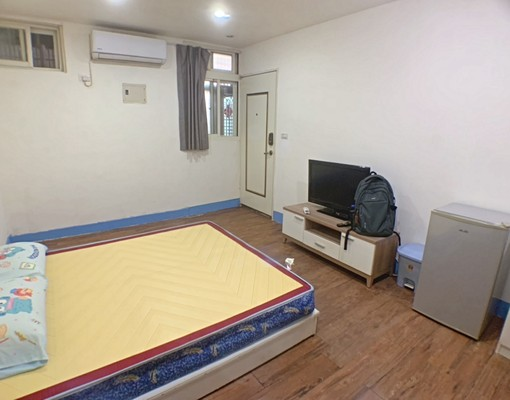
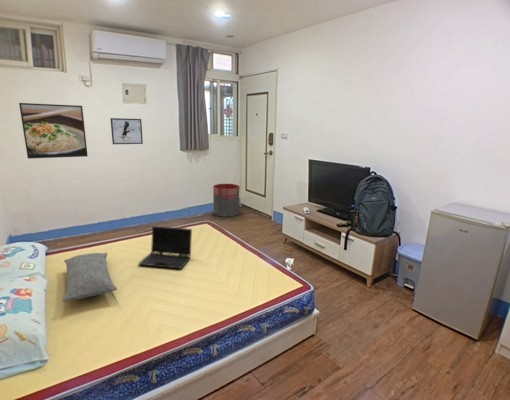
+ trash can [212,183,241,218]
+ laptop computer [137,225,193,270]
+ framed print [18,102,89,160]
+ pillow [62,252,118,303]
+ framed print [109,117,144,145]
